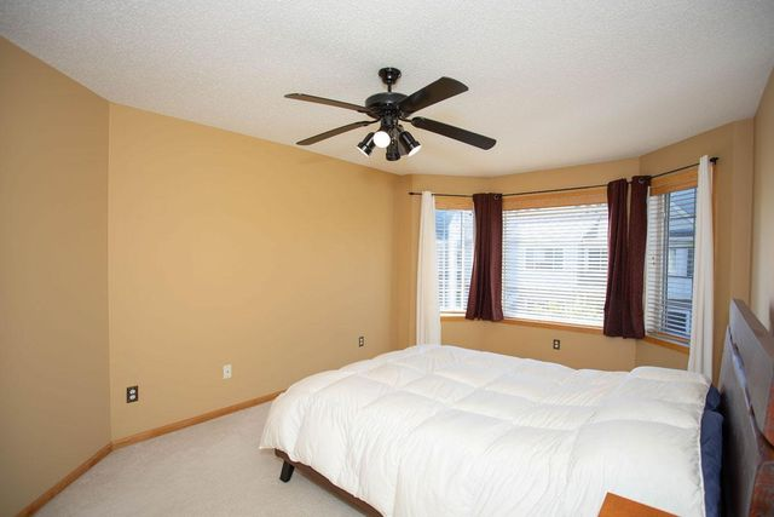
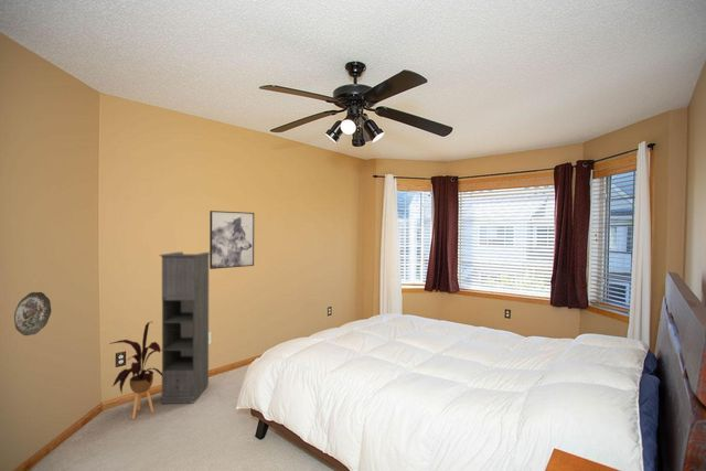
+ house plant [108,321,163,420]
+ wall art [208,210,255,270]
+ decorative plate [13,291,52,336]
+ storage cabinet [158,251,211,405]
